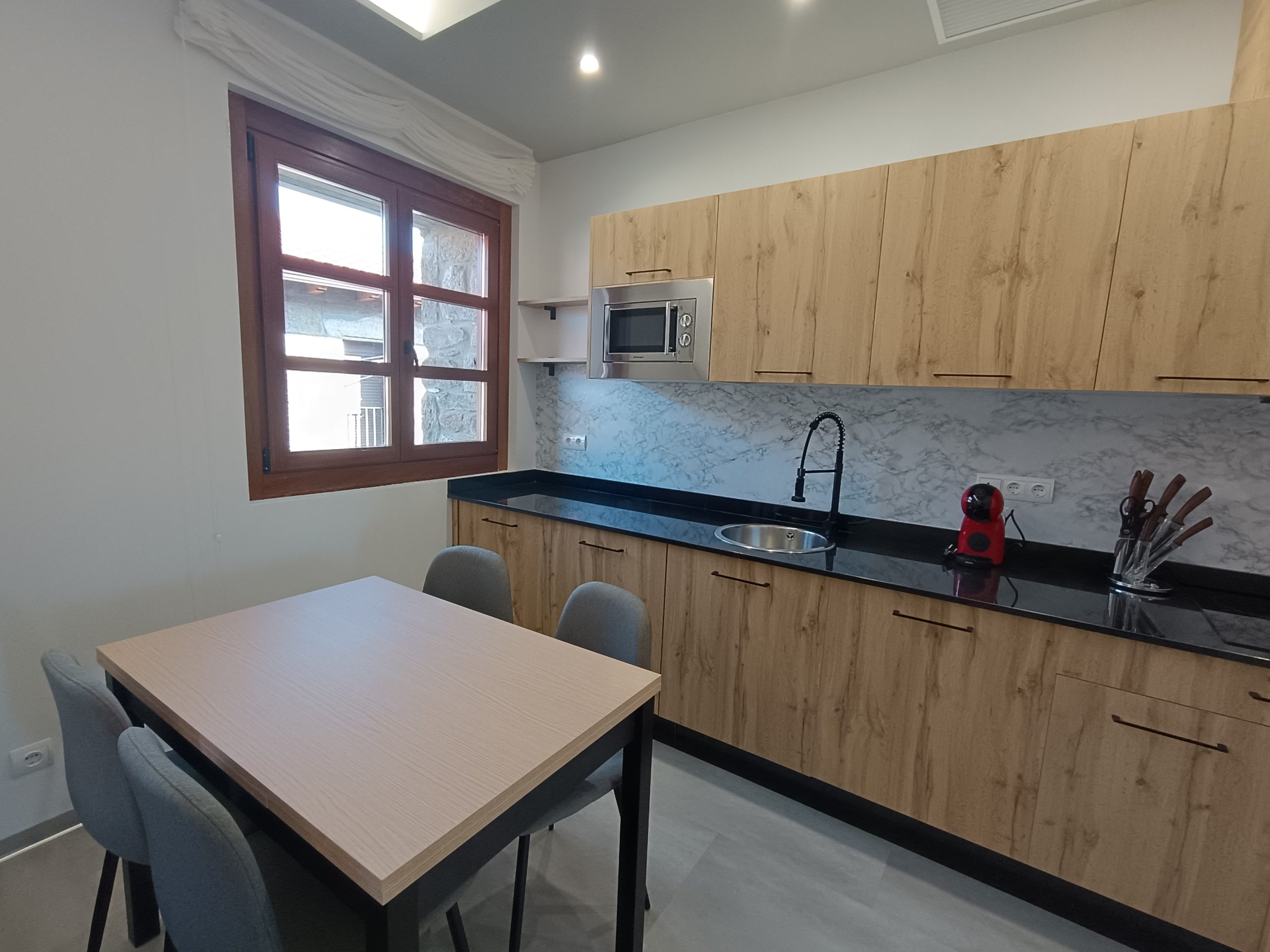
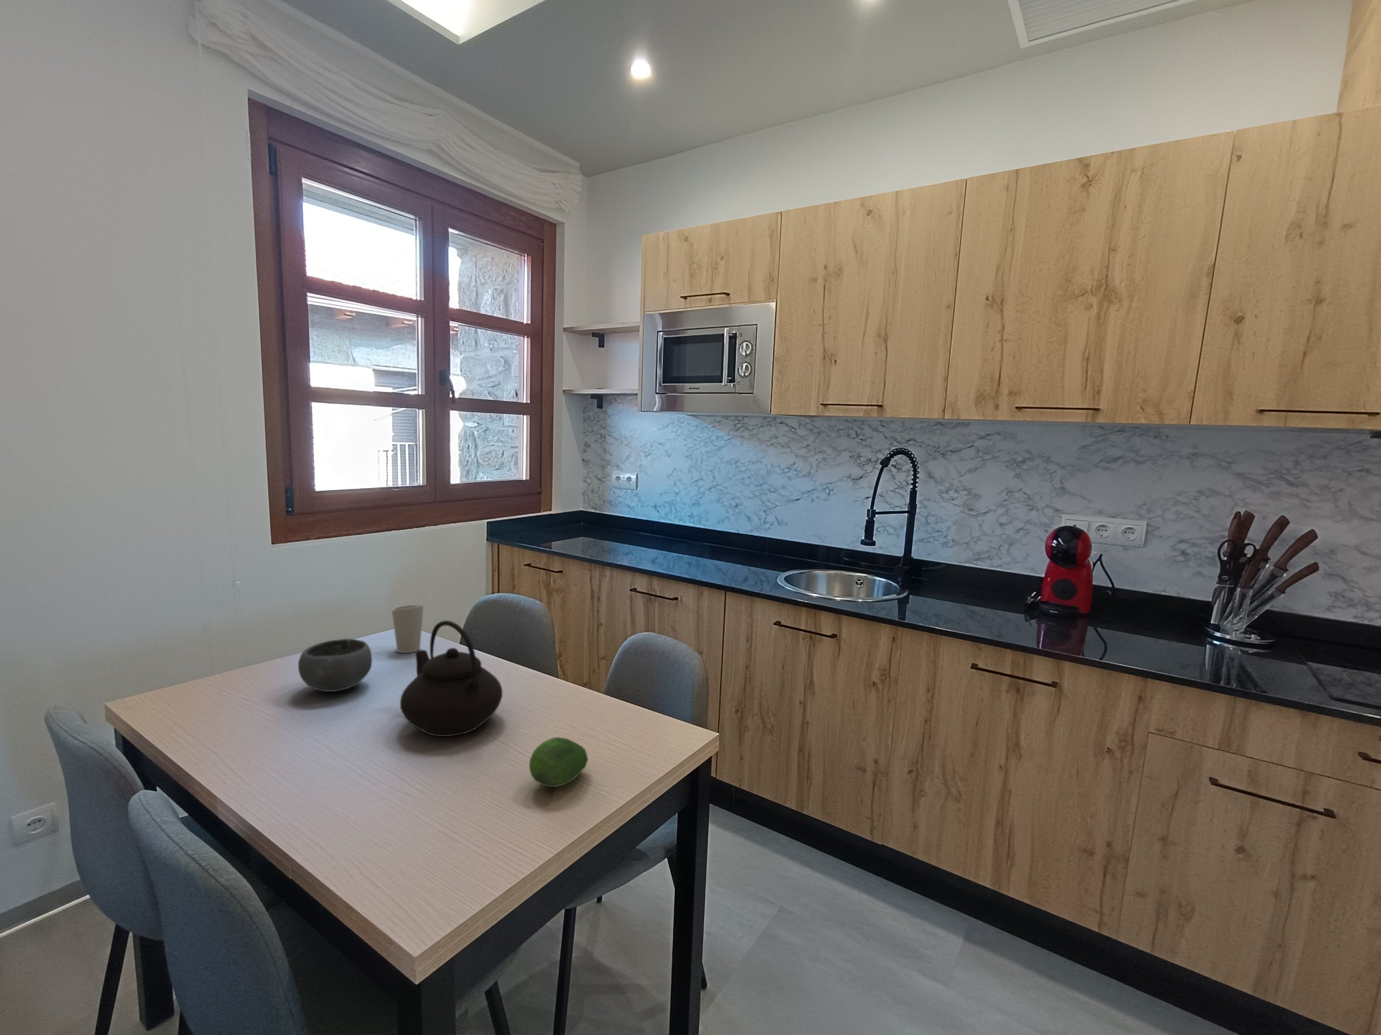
+ cup [391,604,424,653]
+ bowl [298,638,373,693]
+ fruit [528,737,588,787]
+ teapot [400,620,503,737]
